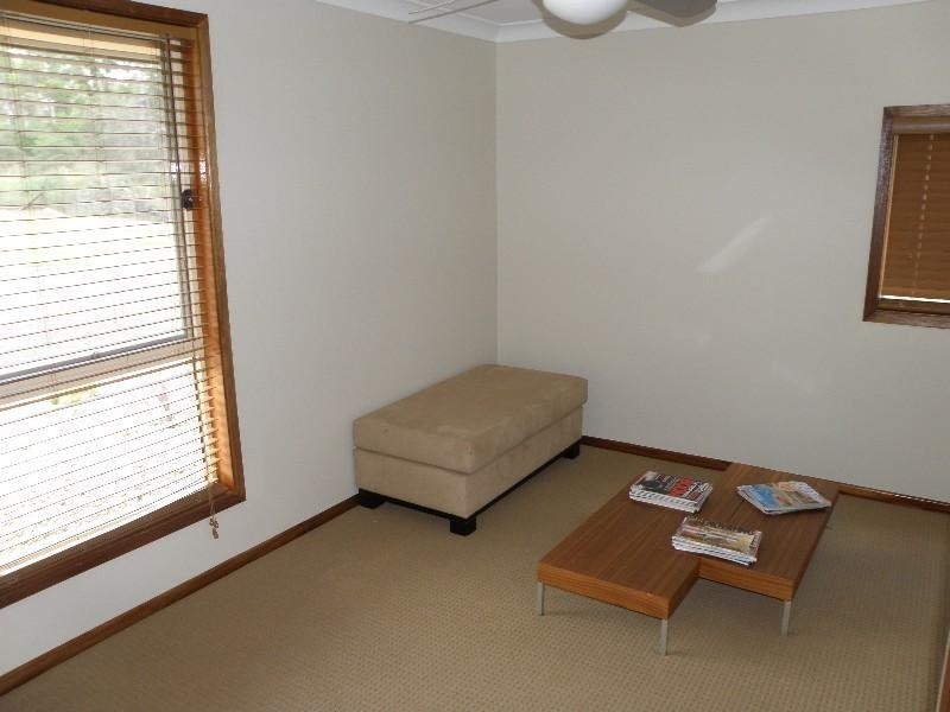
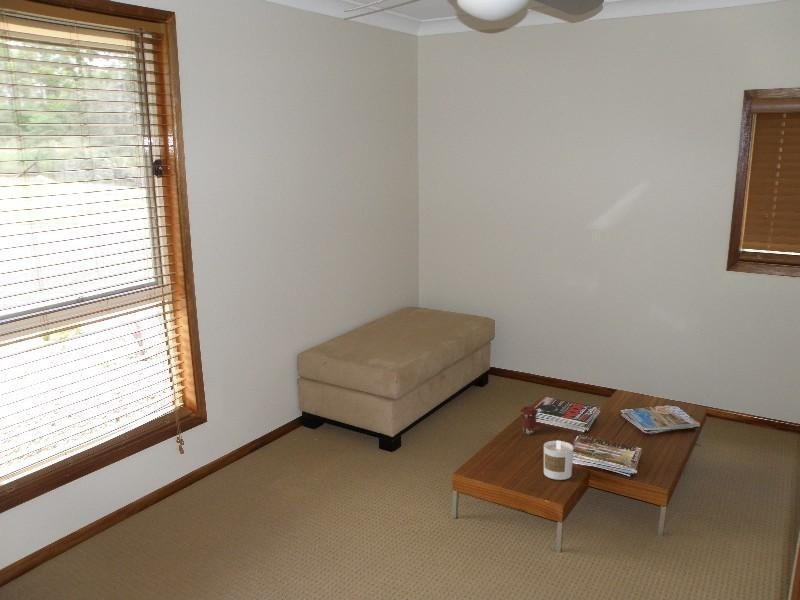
+ coffee cup [519,406,539,435]
+ candle [543,440,574,481]
